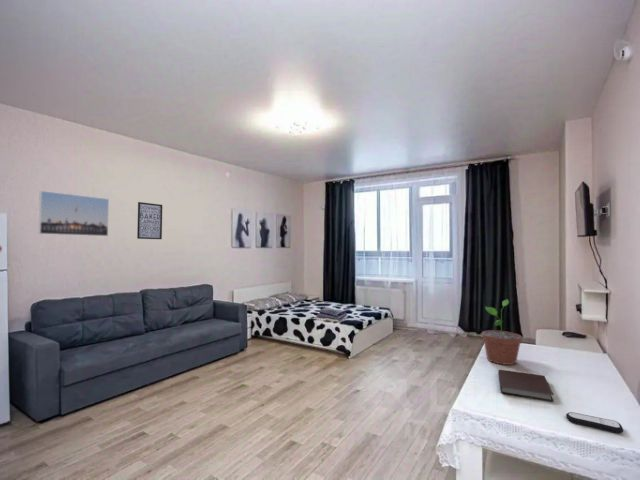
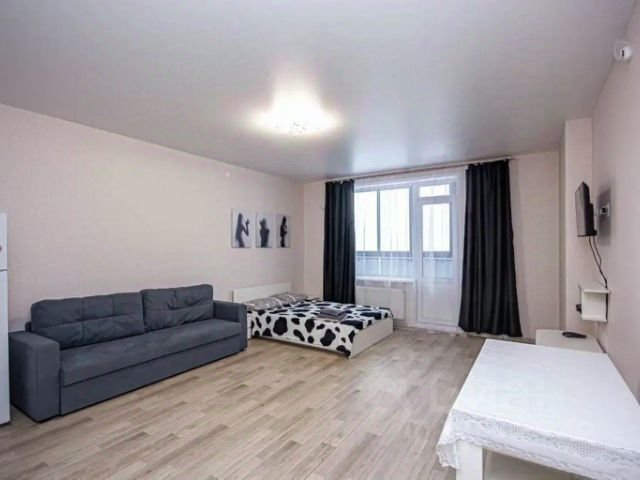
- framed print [38,190,110,237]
- notebook [497,369,555,403]
- potted plant [481,299,523,366]
- wall art [136,201,163,240]
- remote control [565,411,624,434]
